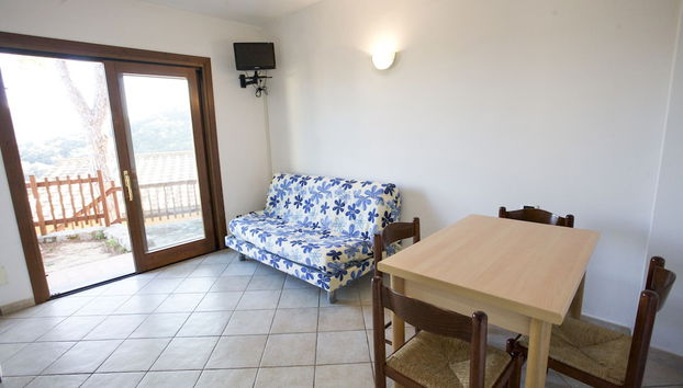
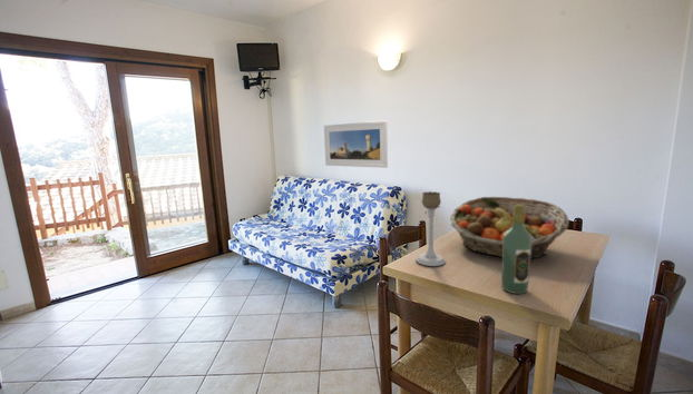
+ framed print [323,119,389,169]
+ wine bottle [500,205,531,295]
+ candle holder [416,190,447,267]
+ fruit basket [449,196,569,260]
